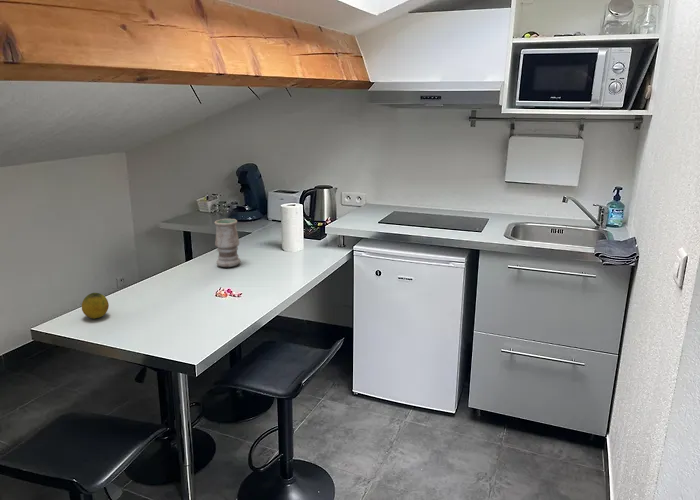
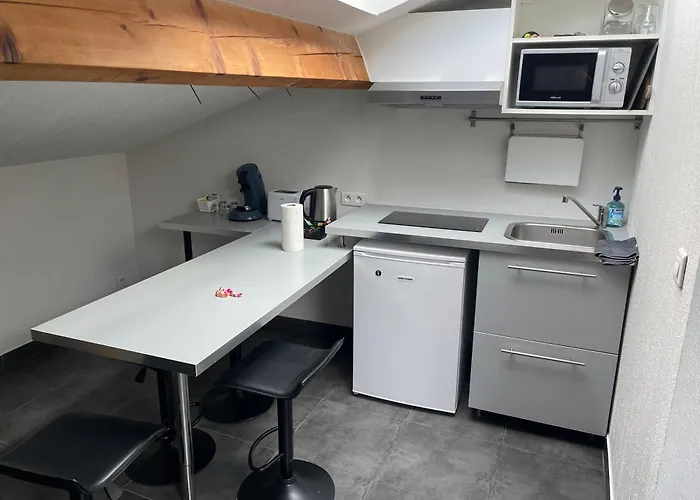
- fruit [81,292,110,320]
- vase [214,218,241,268]
